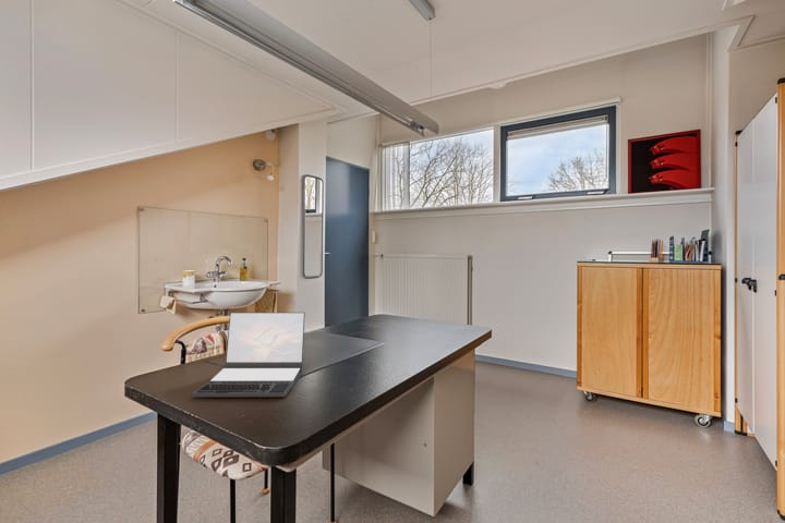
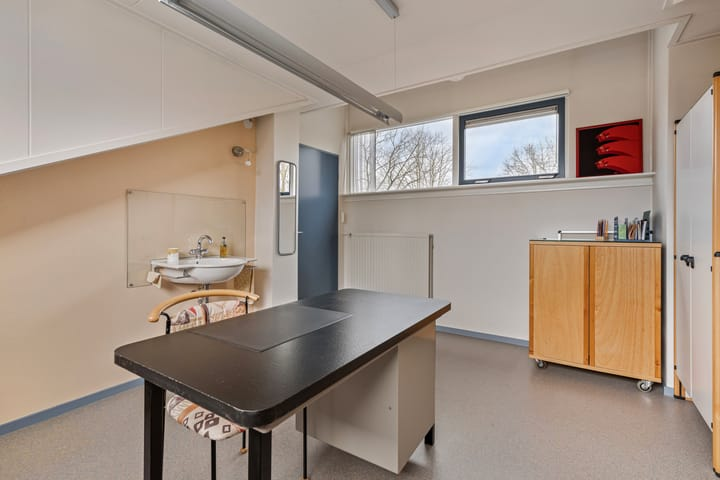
- laptop [191,312,306,398]
